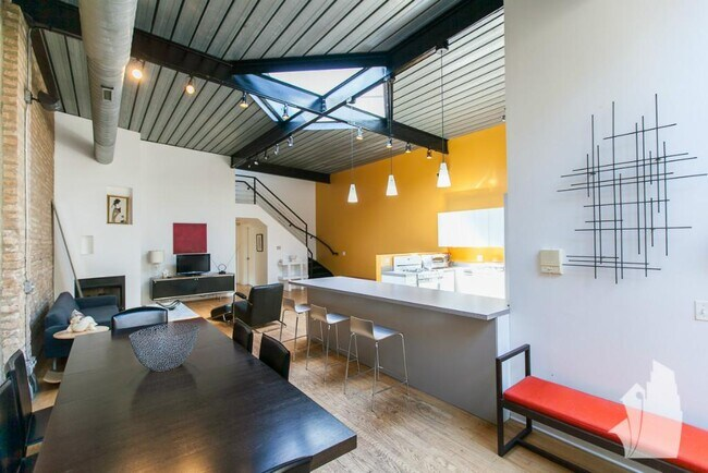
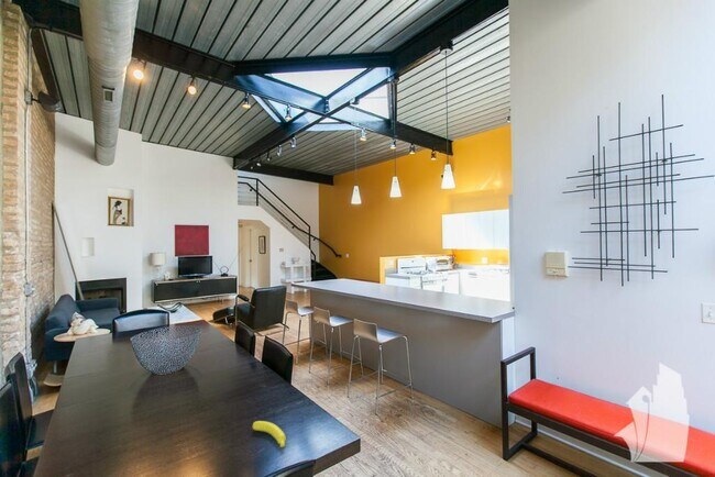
+ banana [252,420,287,448]
